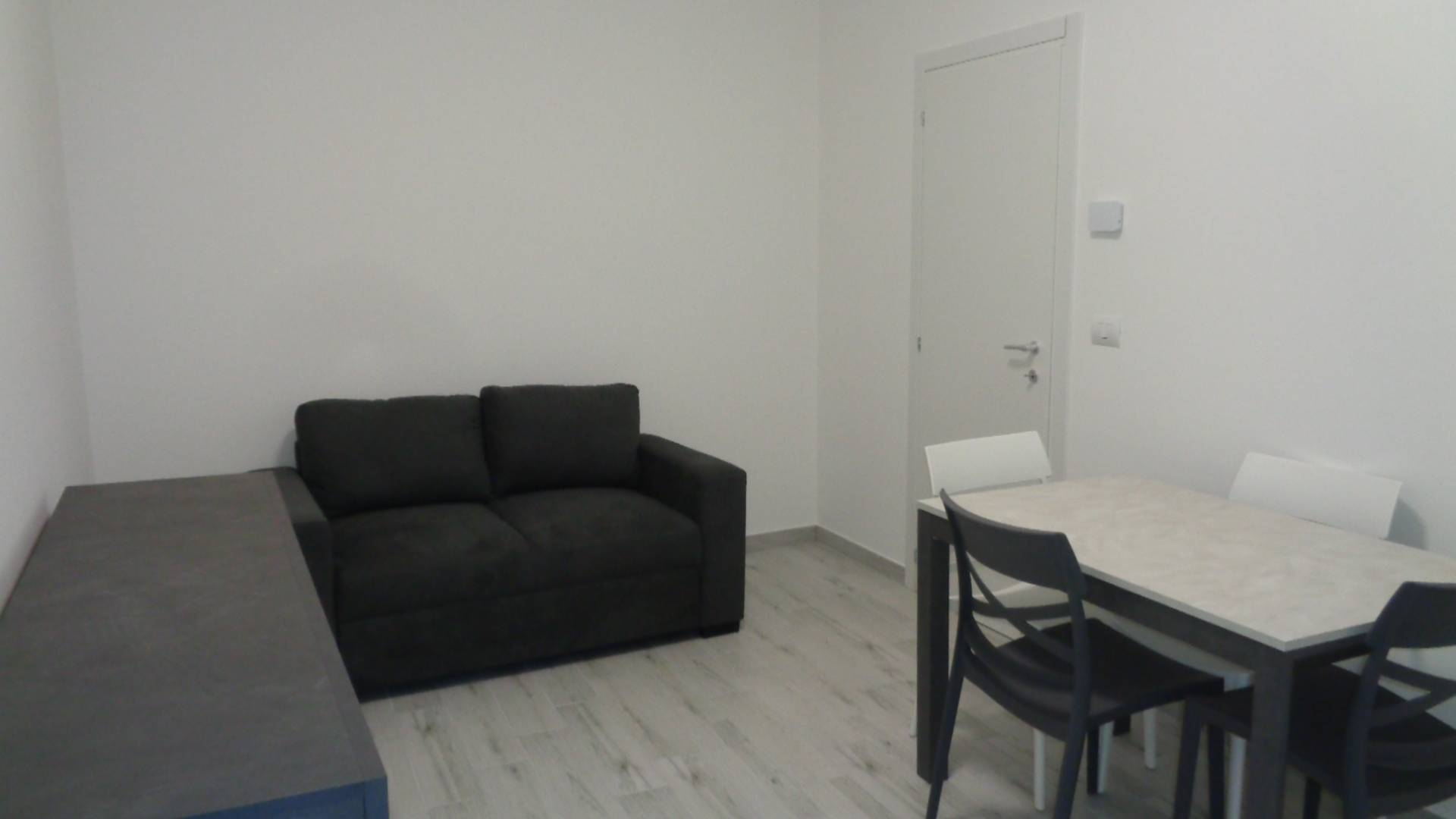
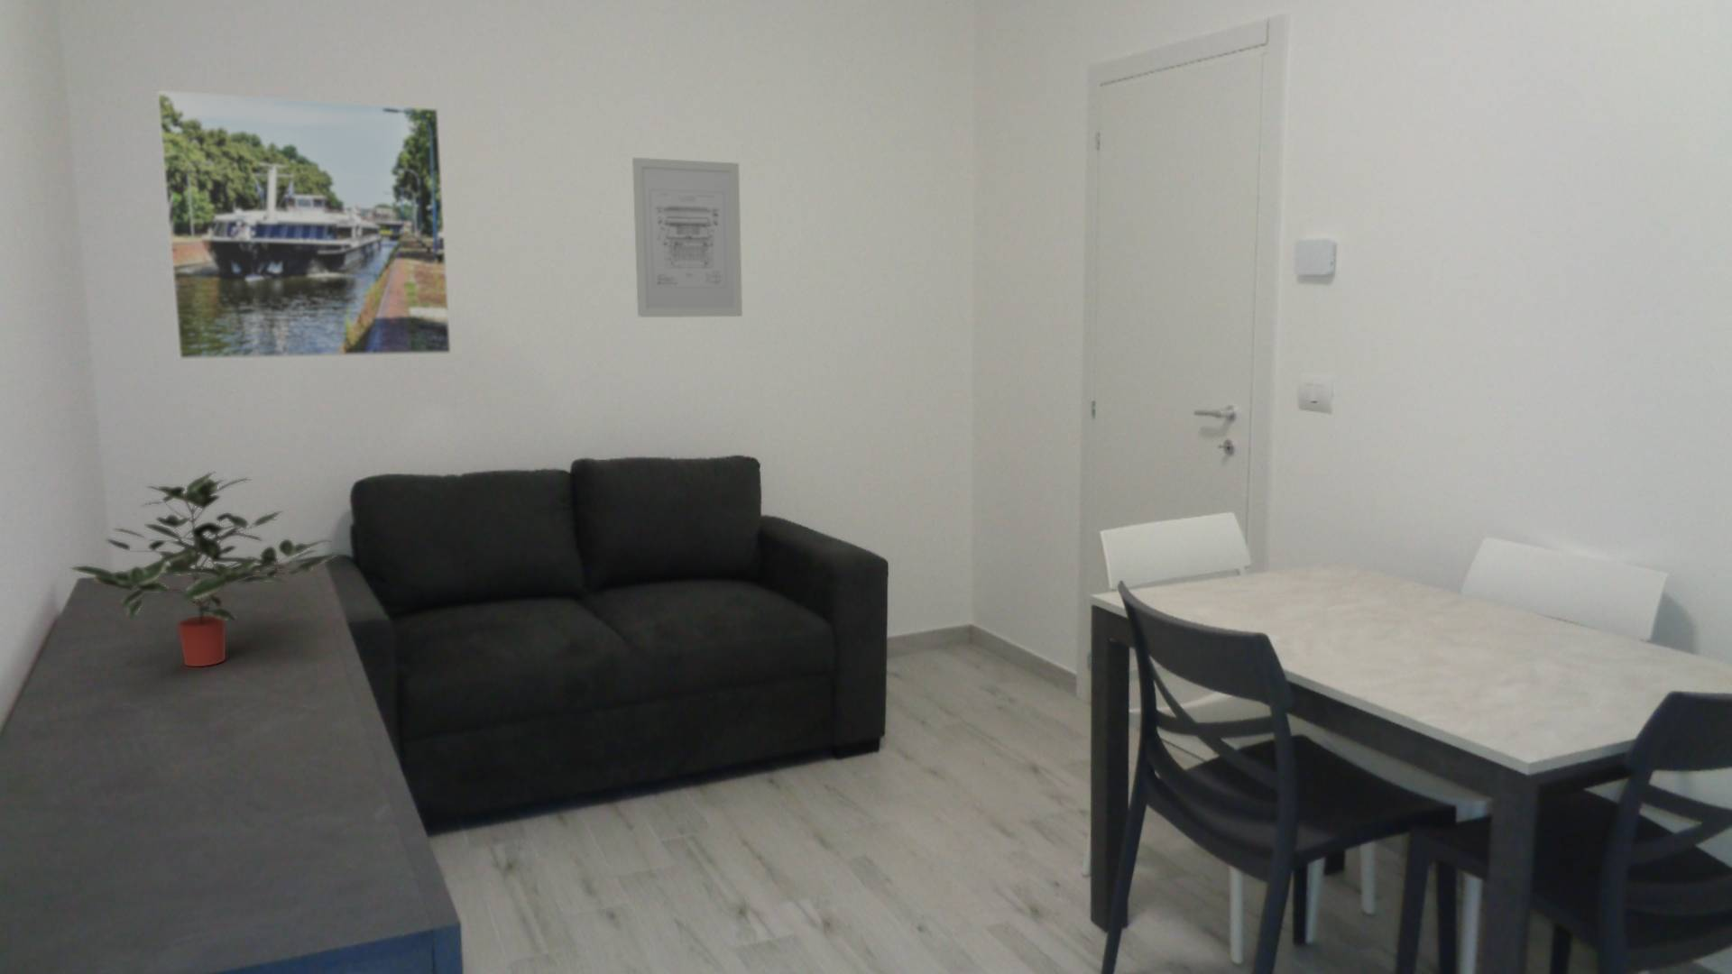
+ potted plant [69,471,346,667]
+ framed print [156,89,452,362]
+ wall art [632,157,743,319]
